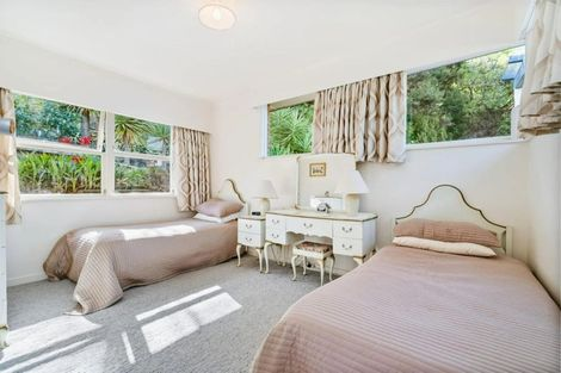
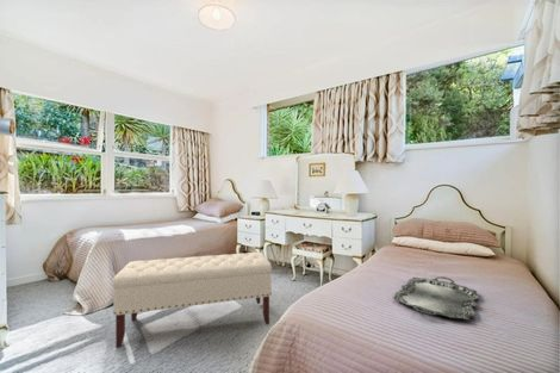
+ bench [111,251,273,349]
+ serving tray [393,275,480,321]
